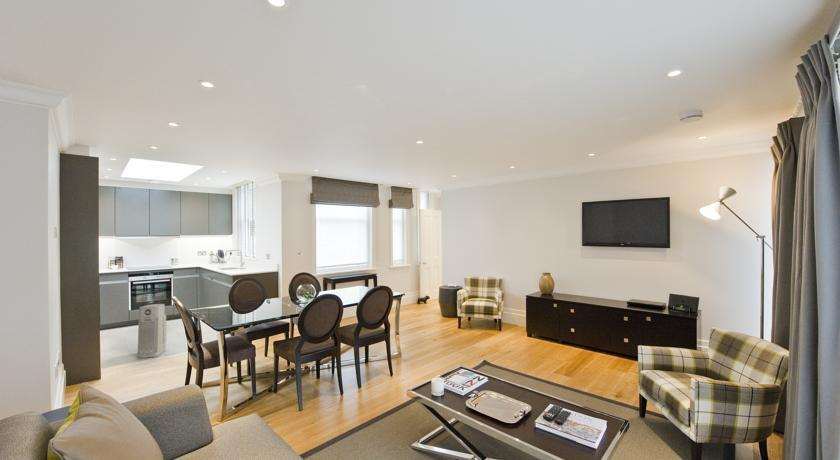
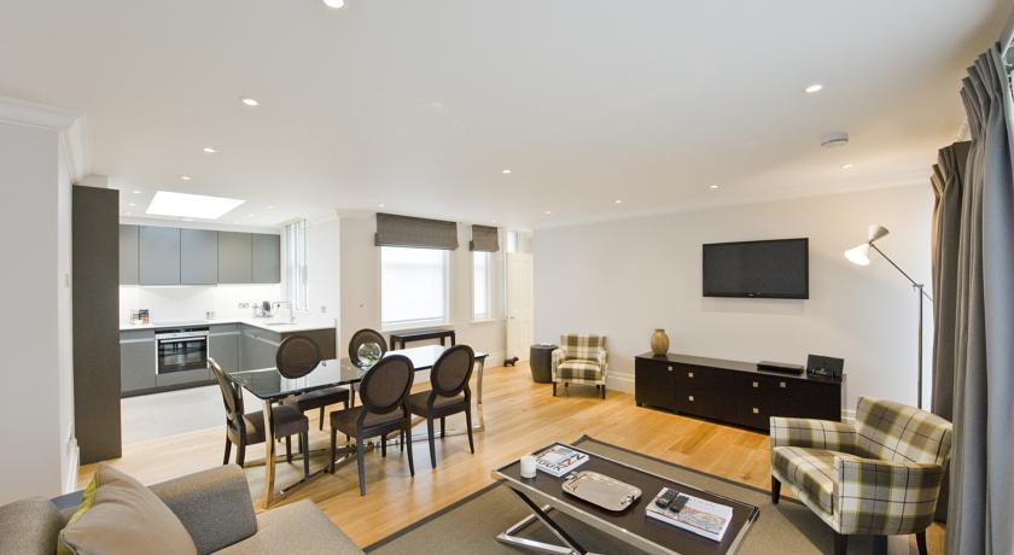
- air purifier [136,303,167,359]
